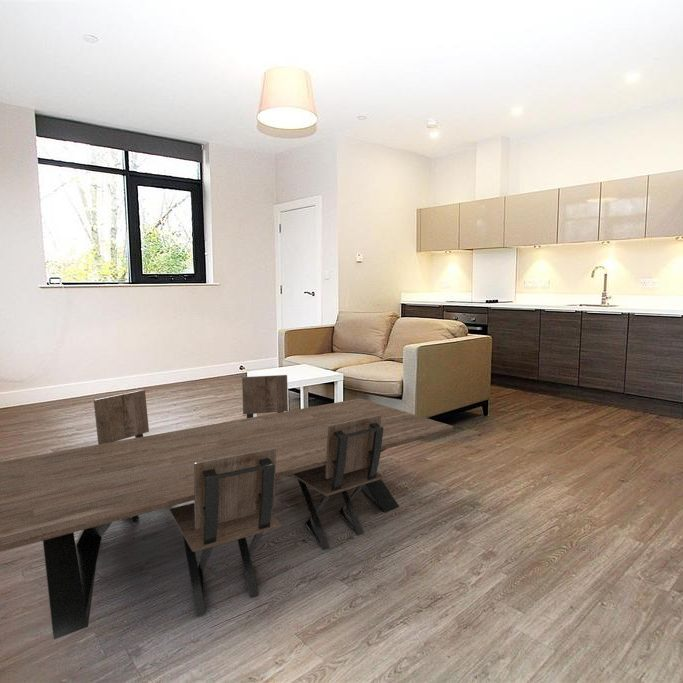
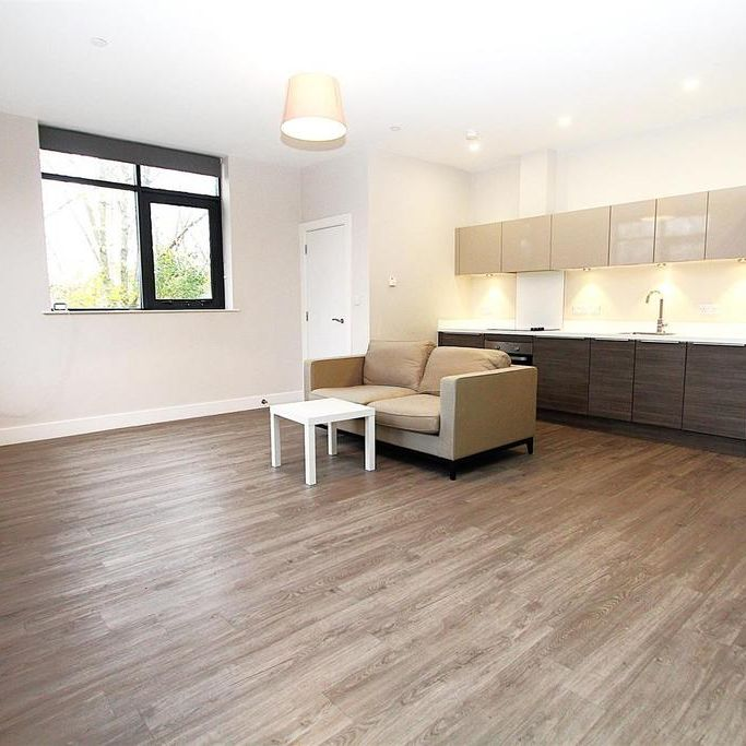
- dining table [0,374,454,640]
